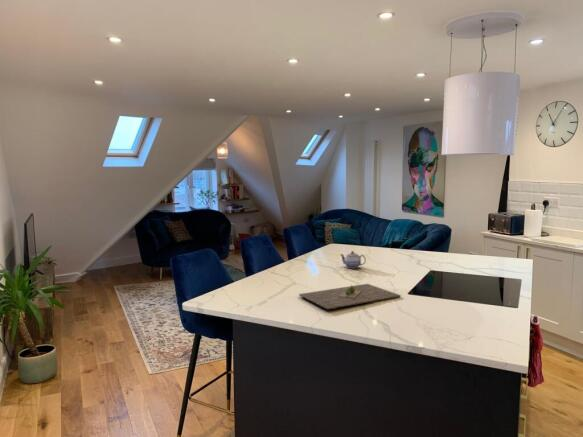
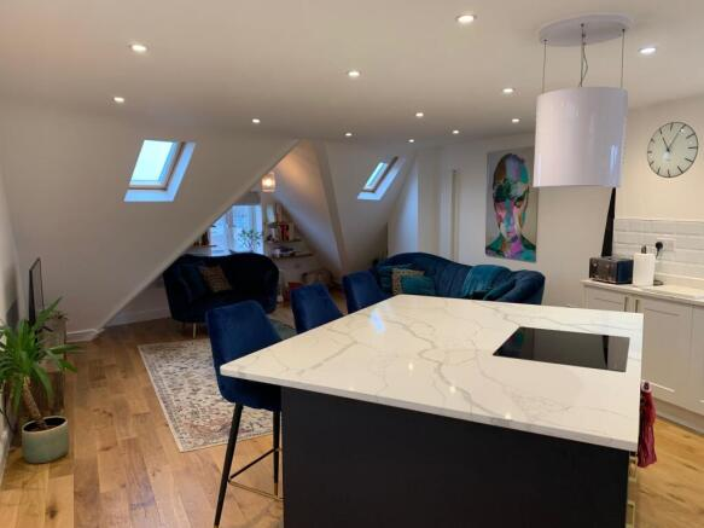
- teapot [339,250,367,269]
- cutting board [298,283,402,310]
